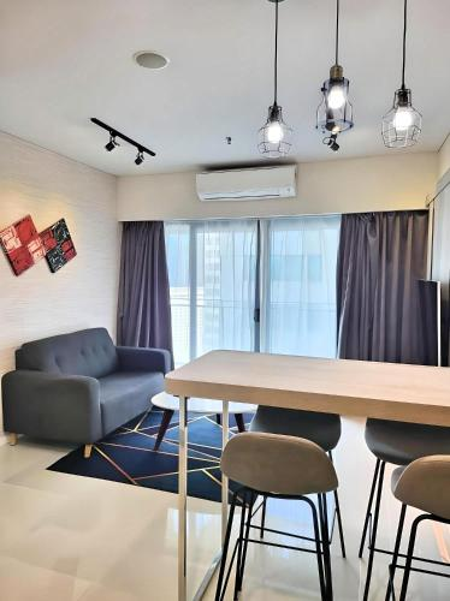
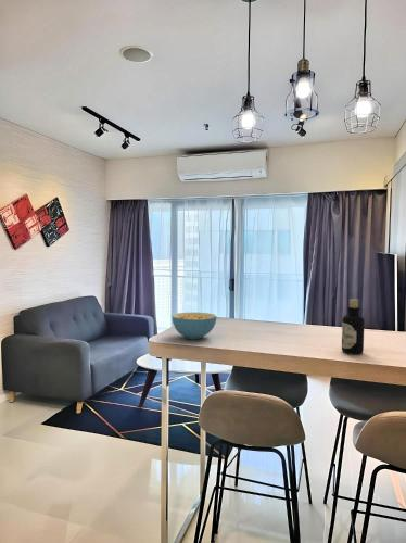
+ bottle [341,299,366,355]
+ cereal bowl [170,312,217,340]
